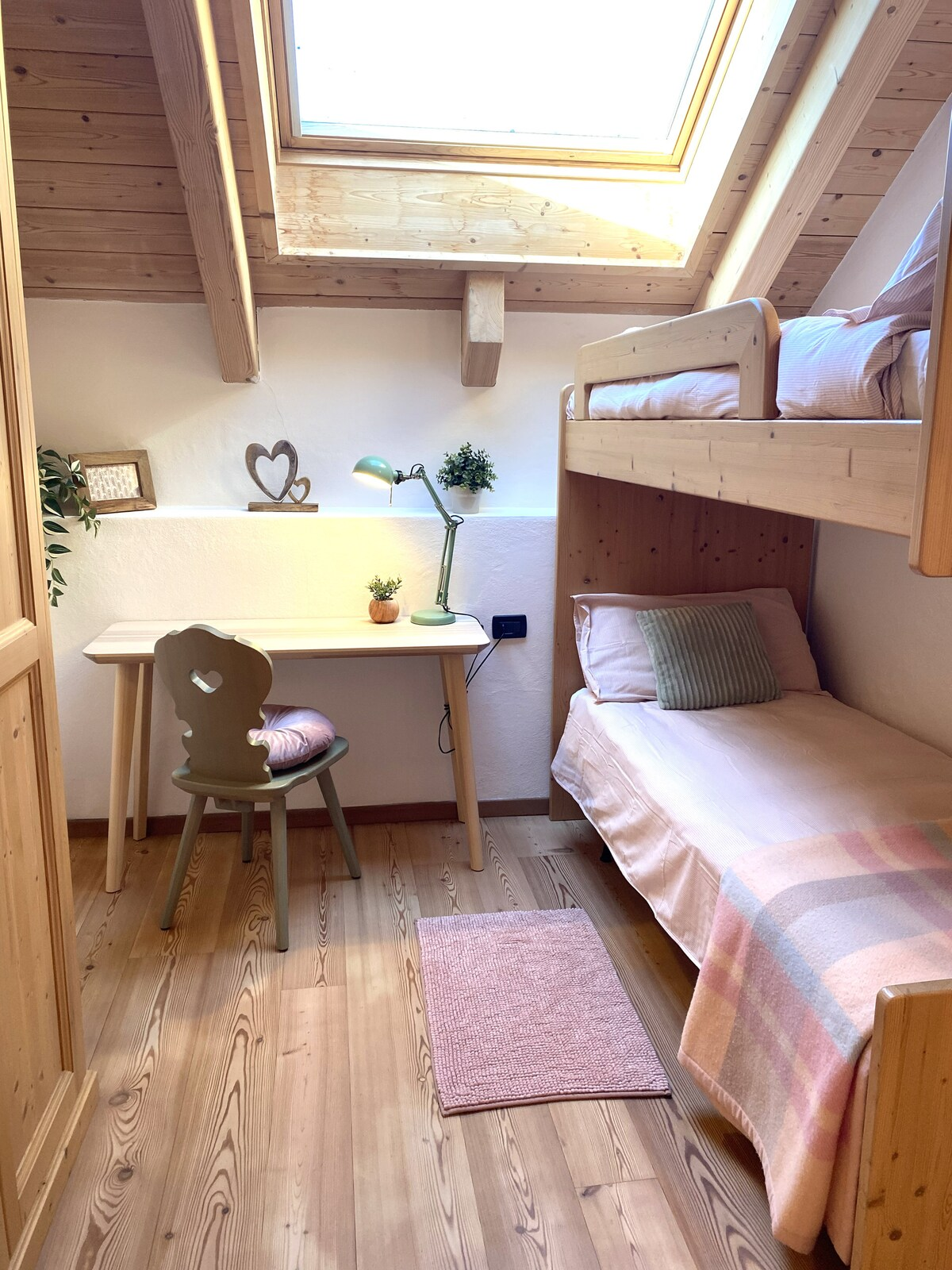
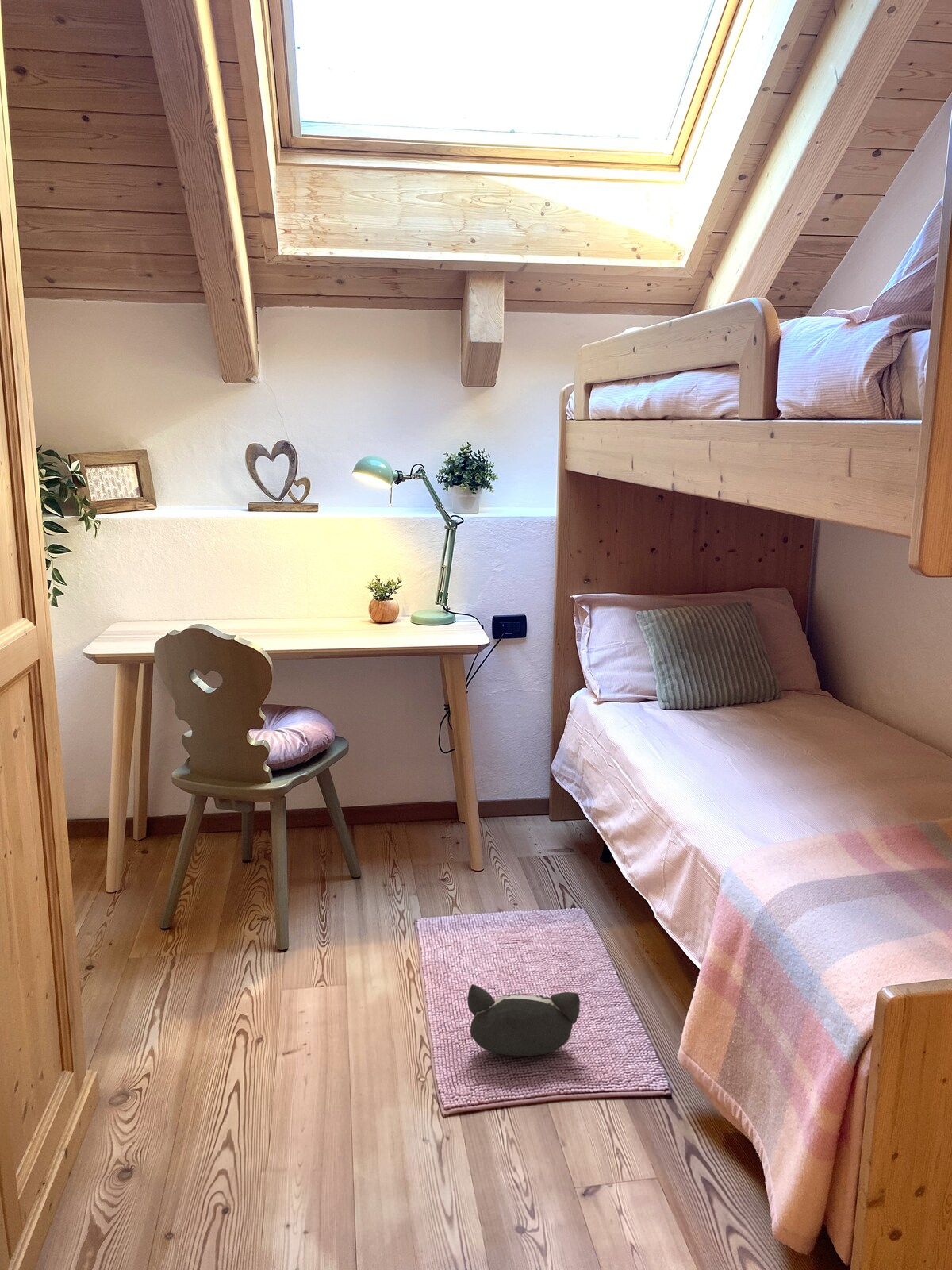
+ plush toy [467,983,581,1056]
